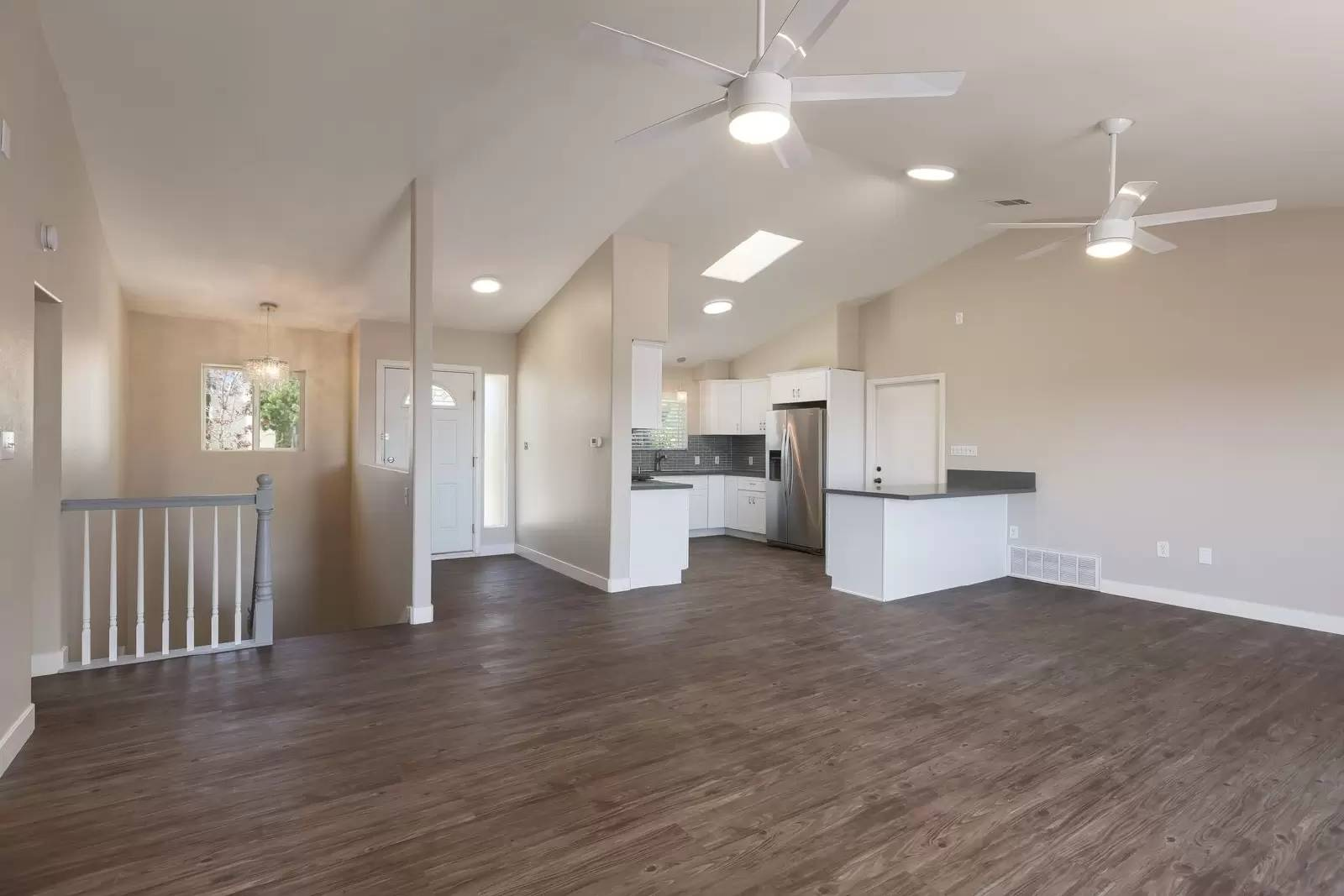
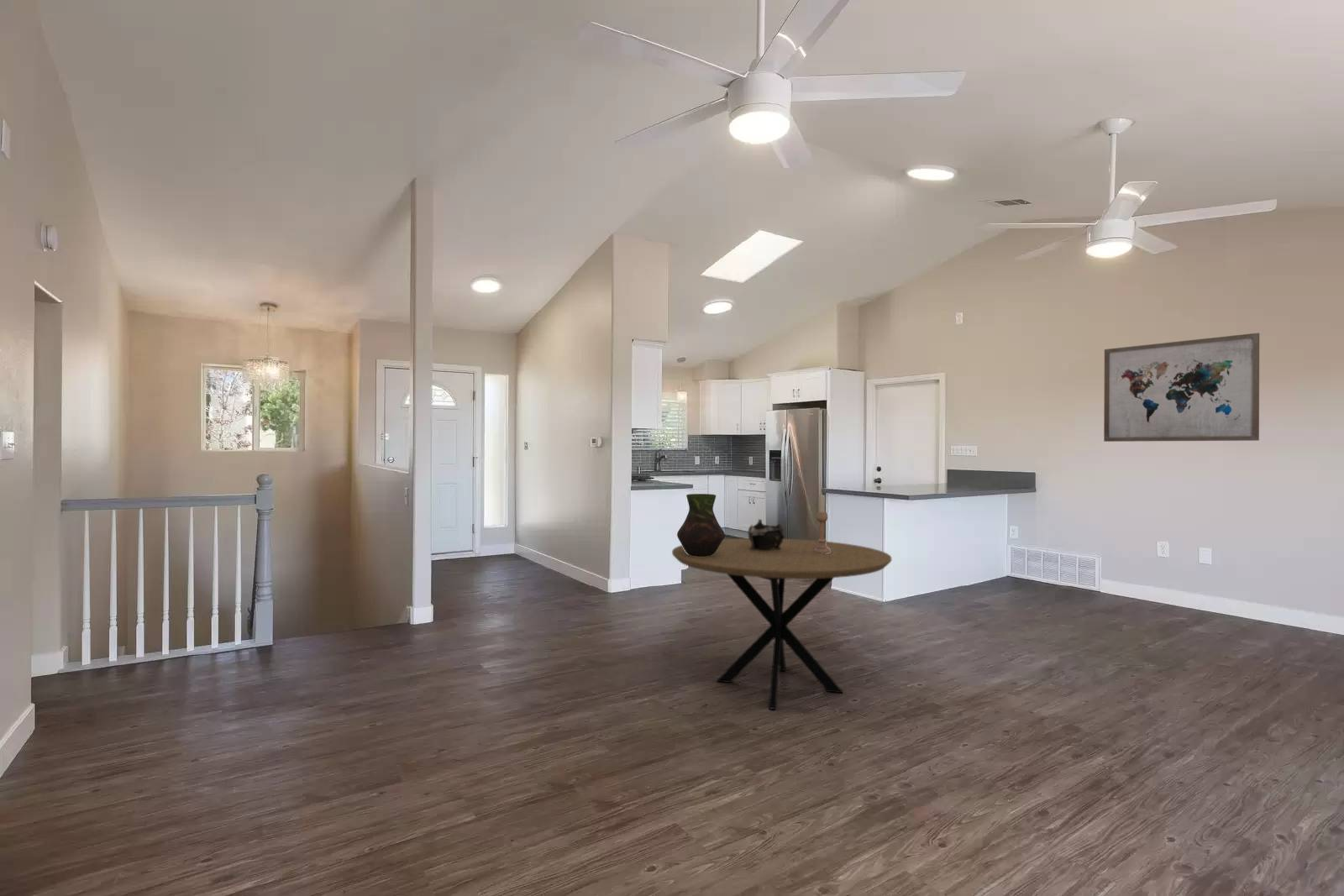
+ wall art [1103,333,1260,443]
+ dining table [671,537,893,710]
+ candlestick [814,494,830,553]
+ vase [676,493,726,557]
+ decorative bowl [748,518,785,550]
